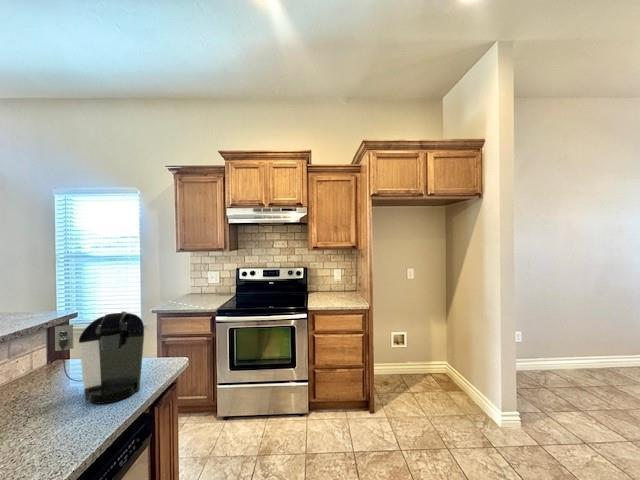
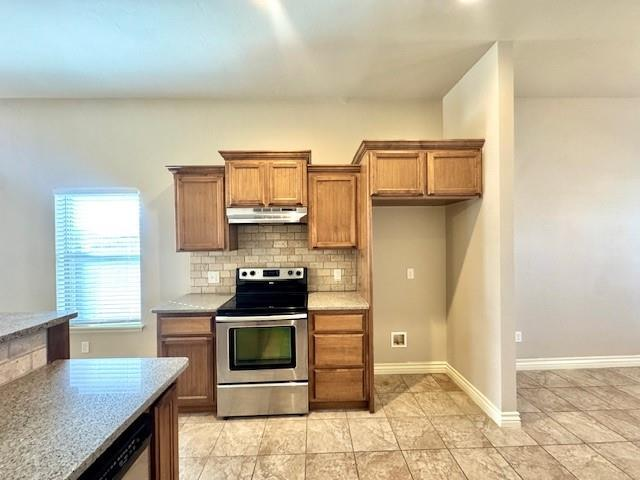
- coffee maker [54,310,145,405]
